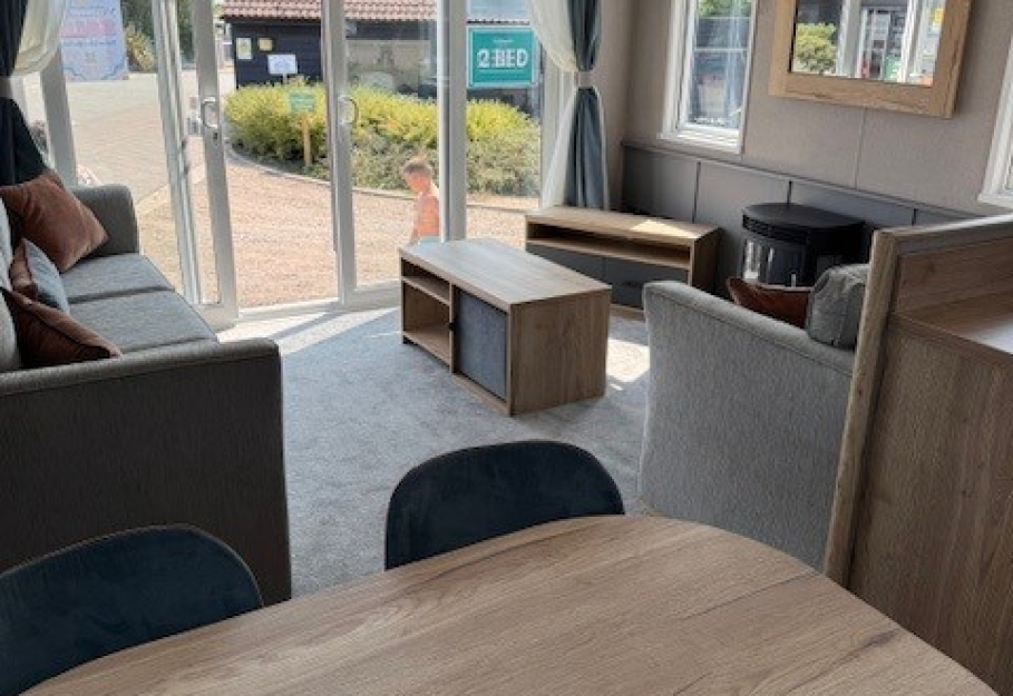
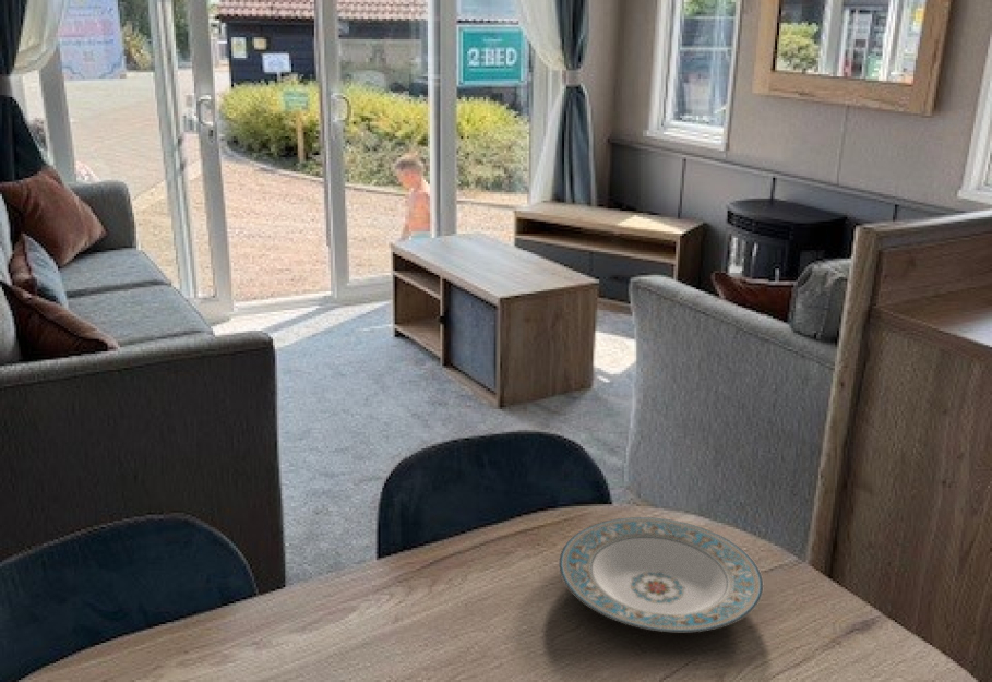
+ plate [558,516,765,633]
